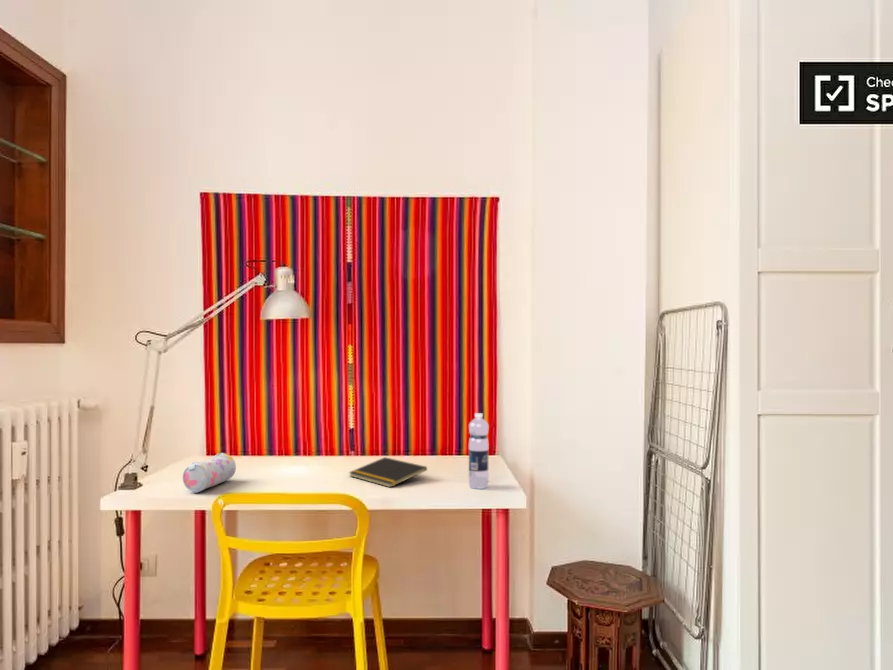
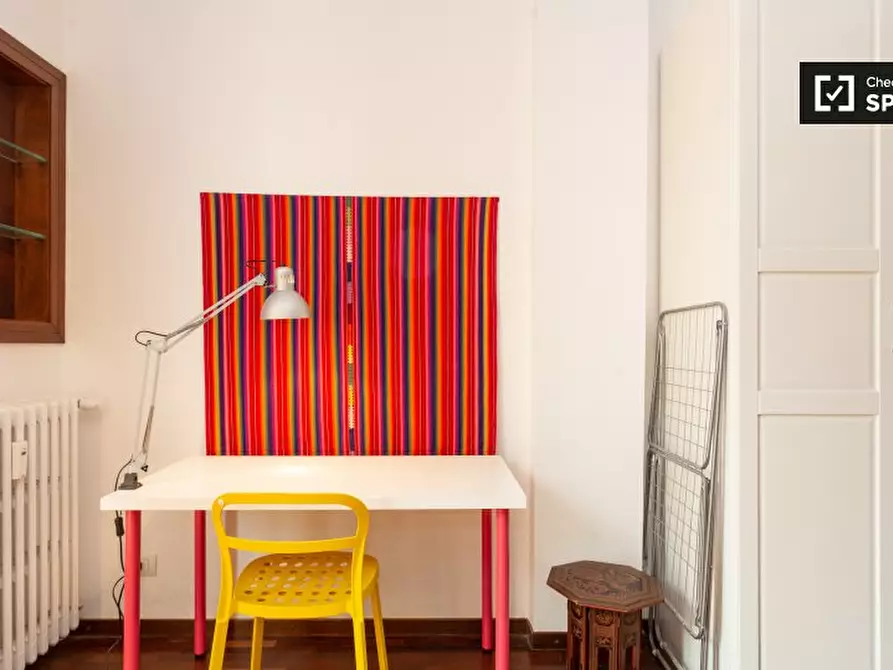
- notepad [348,456,428,488]
- pencil case [182,452,237,493]
- water bottle [468,412,490,490]
